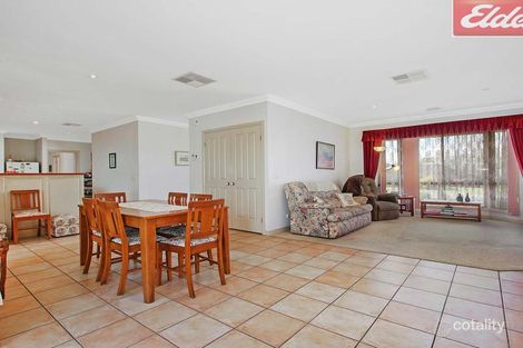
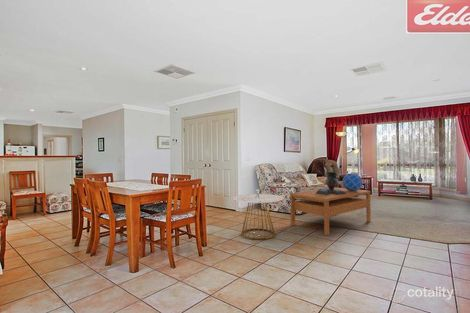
+ coffee table [289,186,372,236]
+ decorative globe [342,172,364,191]
+ side table [232,188,284,241]
+ decorative urn [316,171,346,195]
